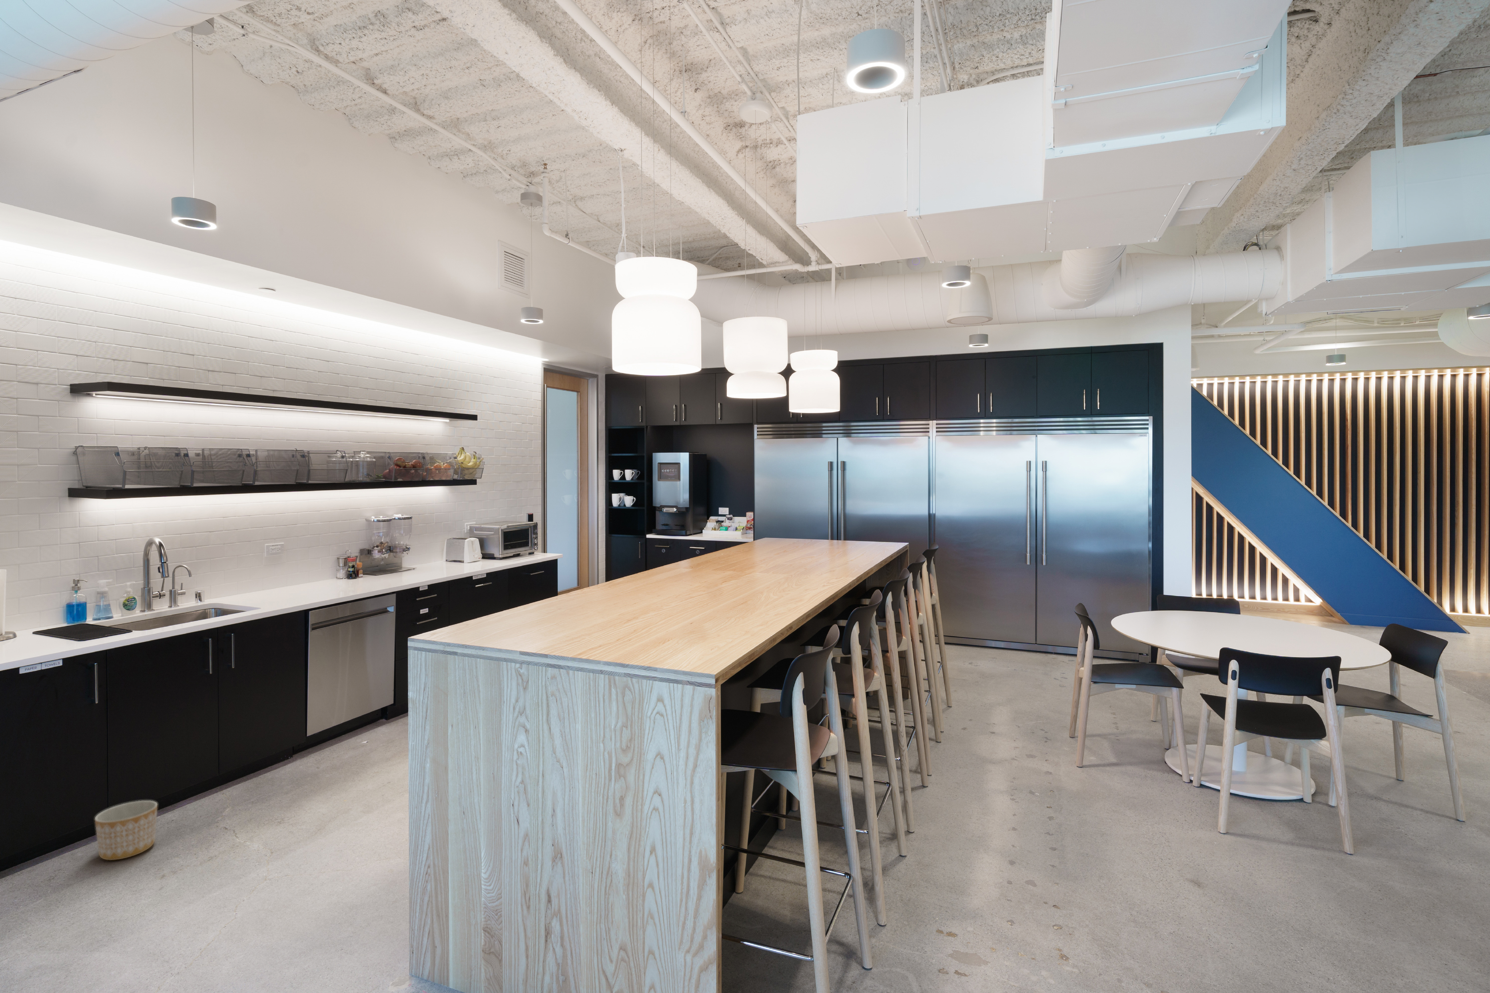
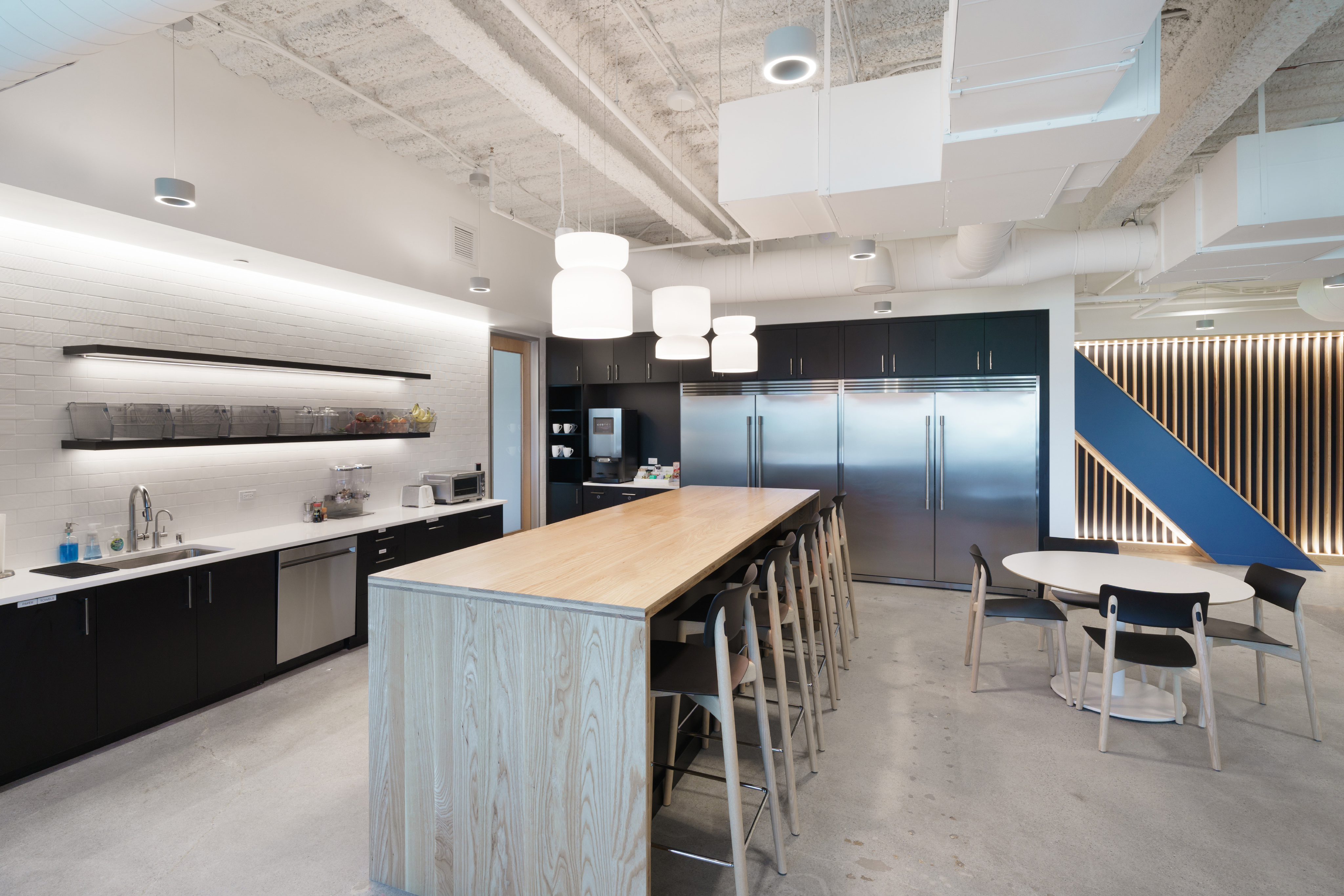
- planter [94,800,157,861]
